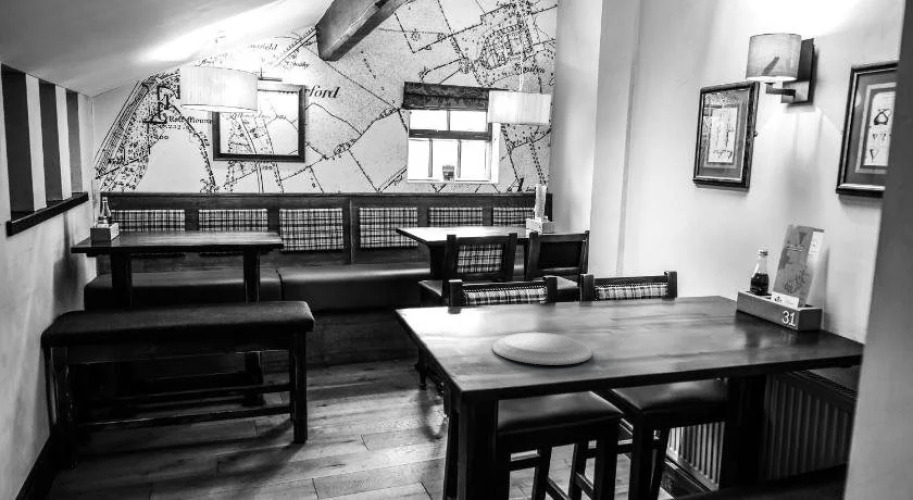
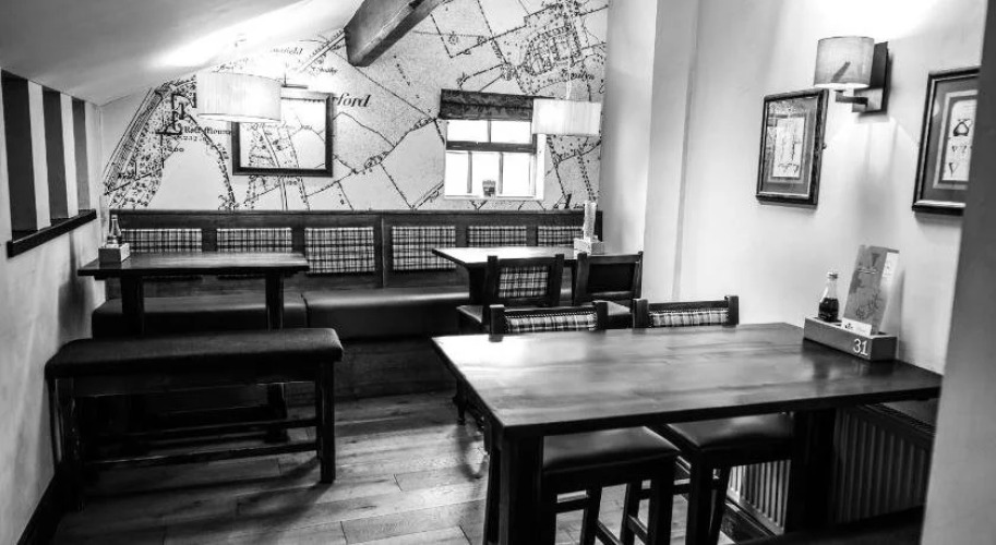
- plate [491,332,593,365]
